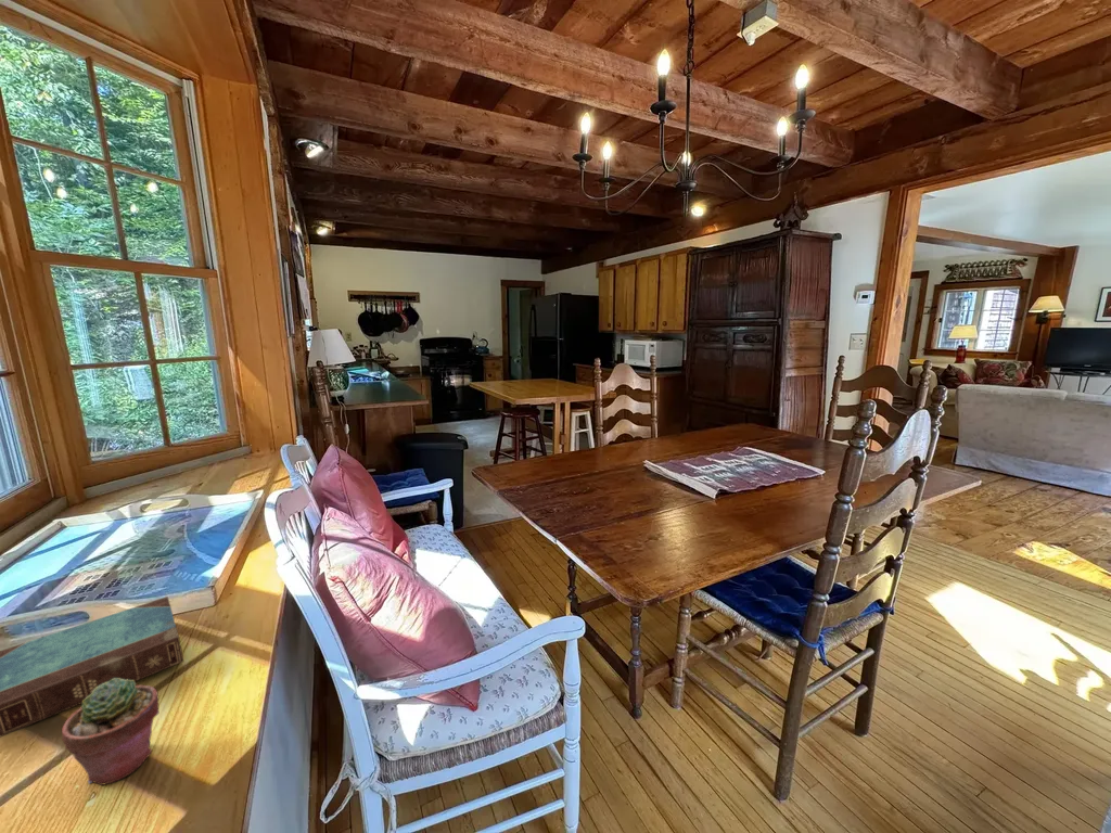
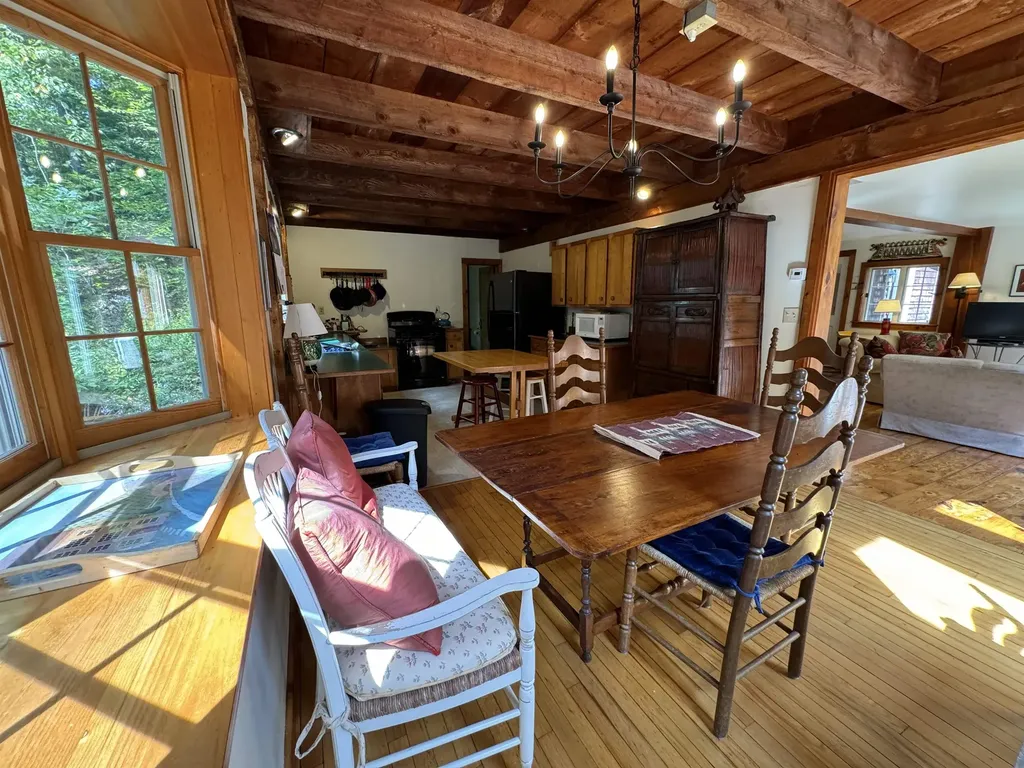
- book [0,595,184,738]
- potted succulent [61,678,161,786]
